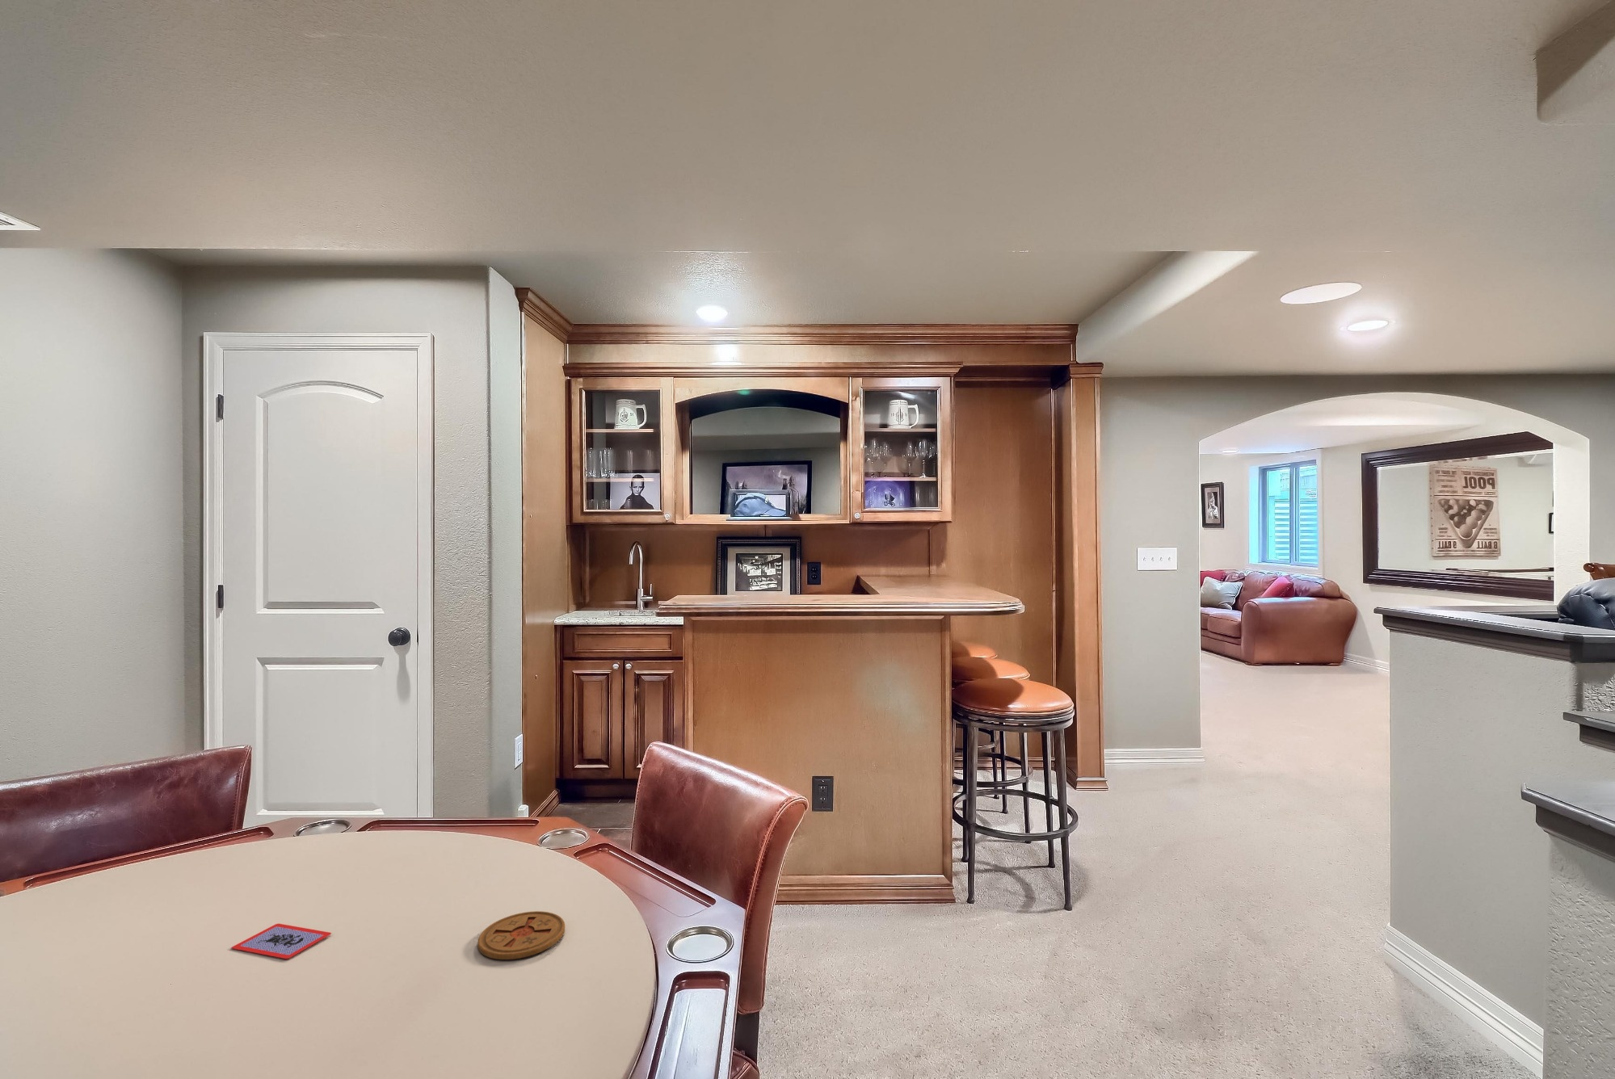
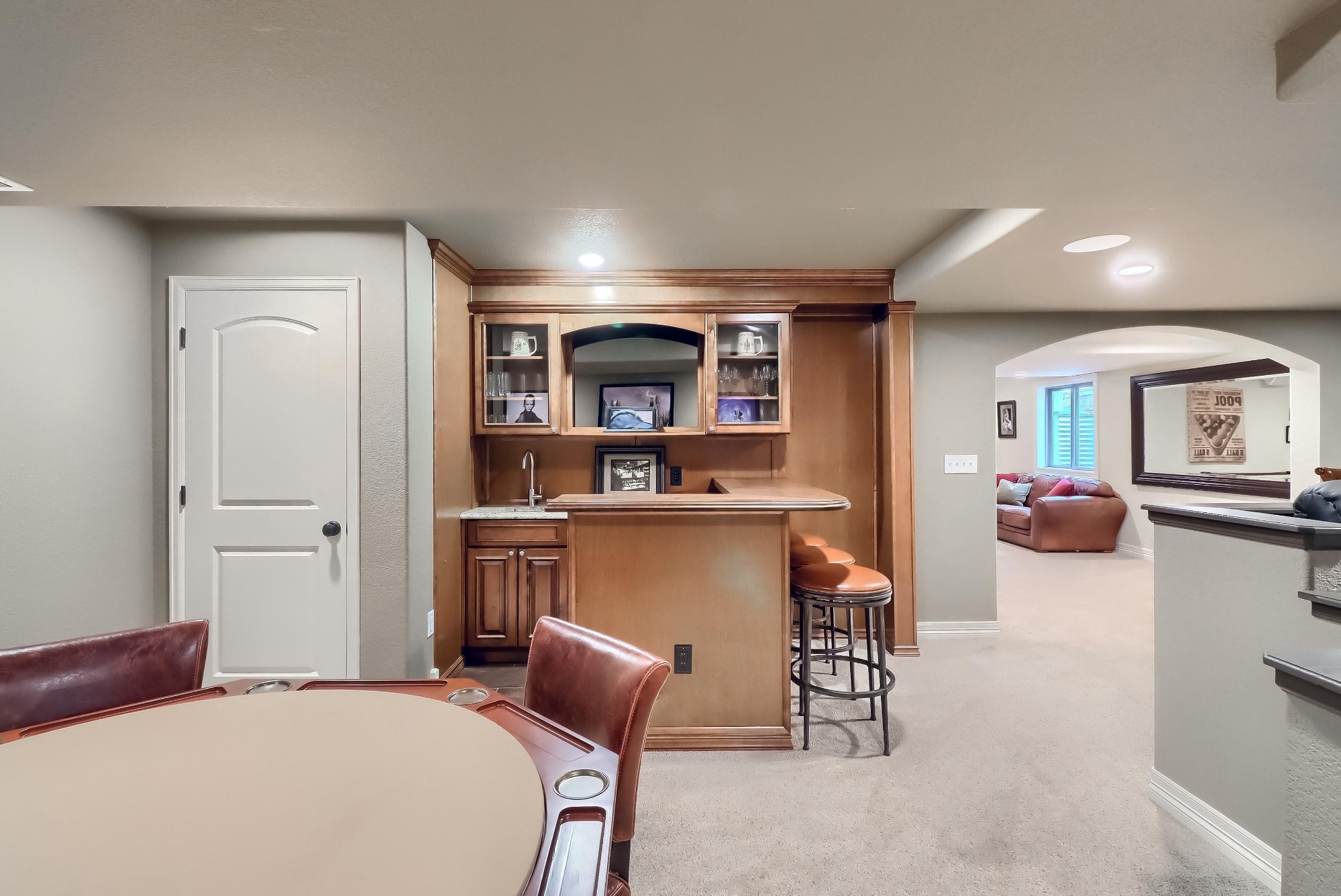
- playing card [231,924,332,960]
- coaster [477,910,566,960]
